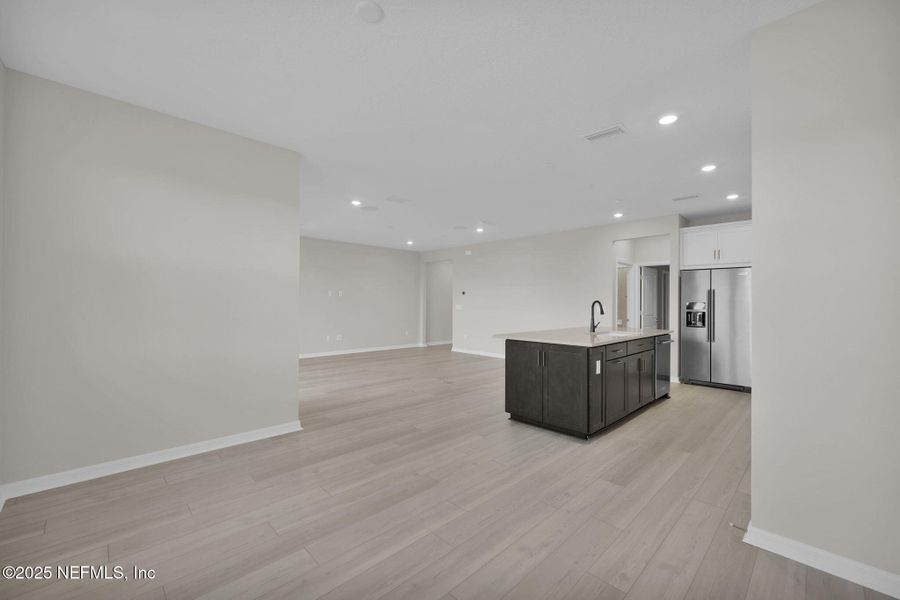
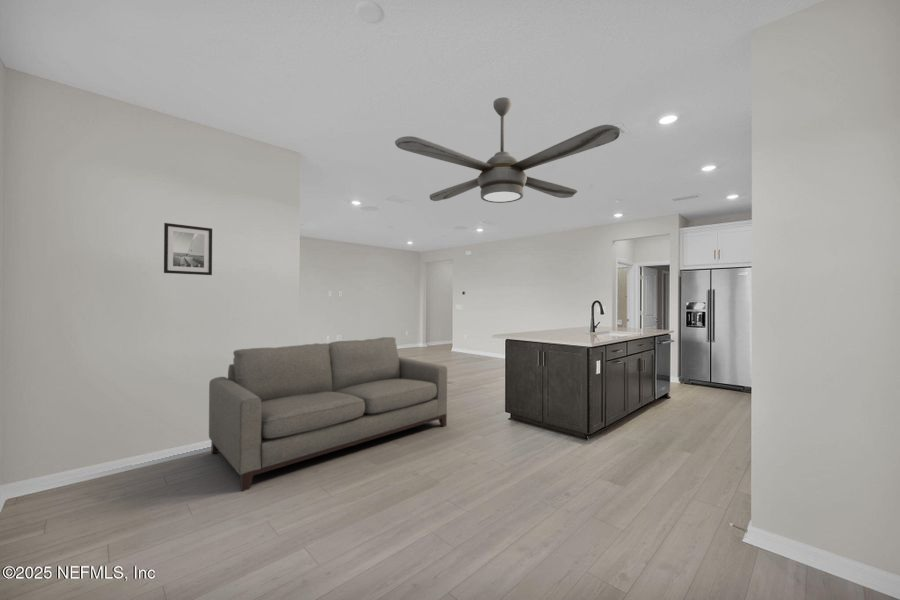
+ sofa [208,336,448,492]
+ ceiling fan [394,96,621,204]
+ wall art [163,222,213,276]
